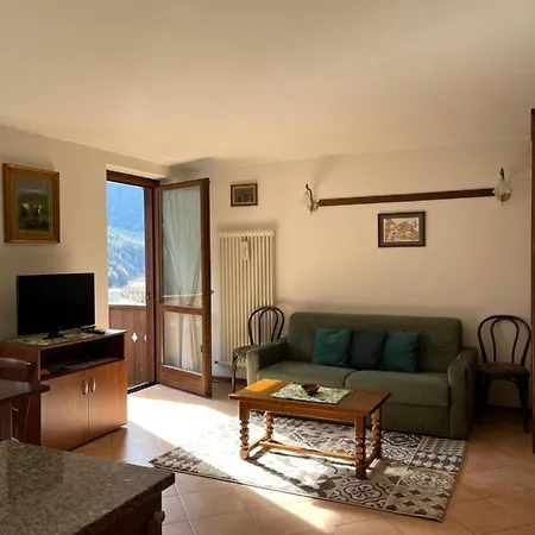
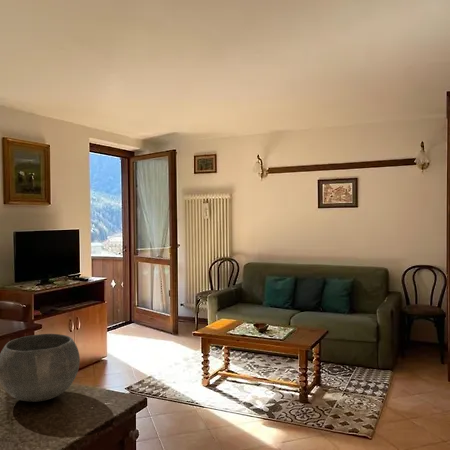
+ bowl [0,333,81,403]
